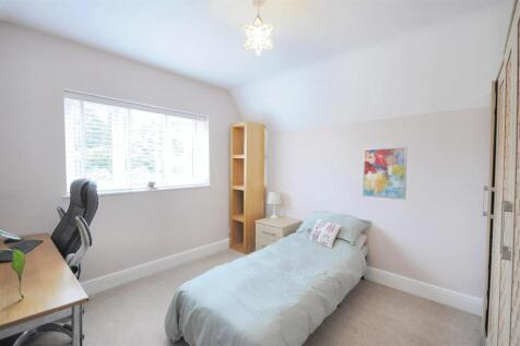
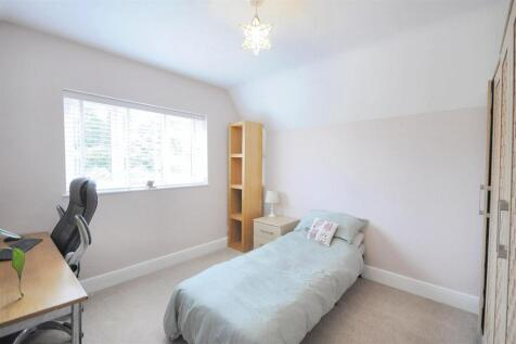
- wall art [362,146,407,201]
